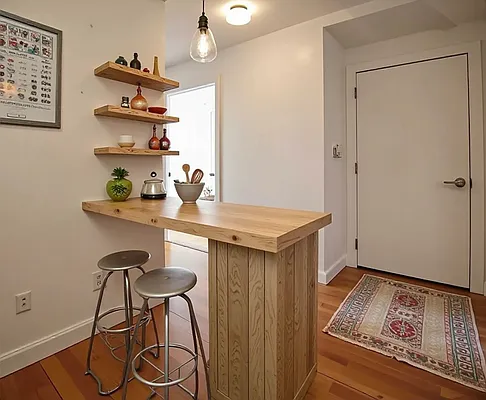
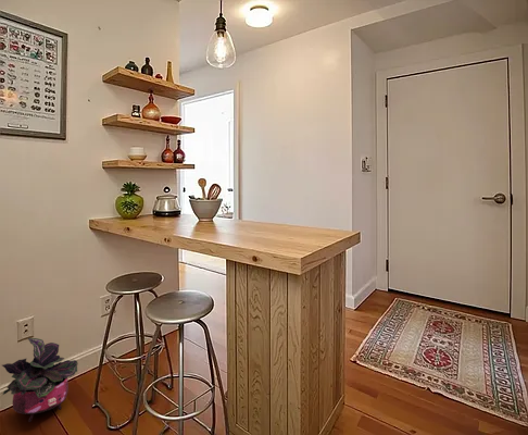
+ potted plant [1,337,79,423]
